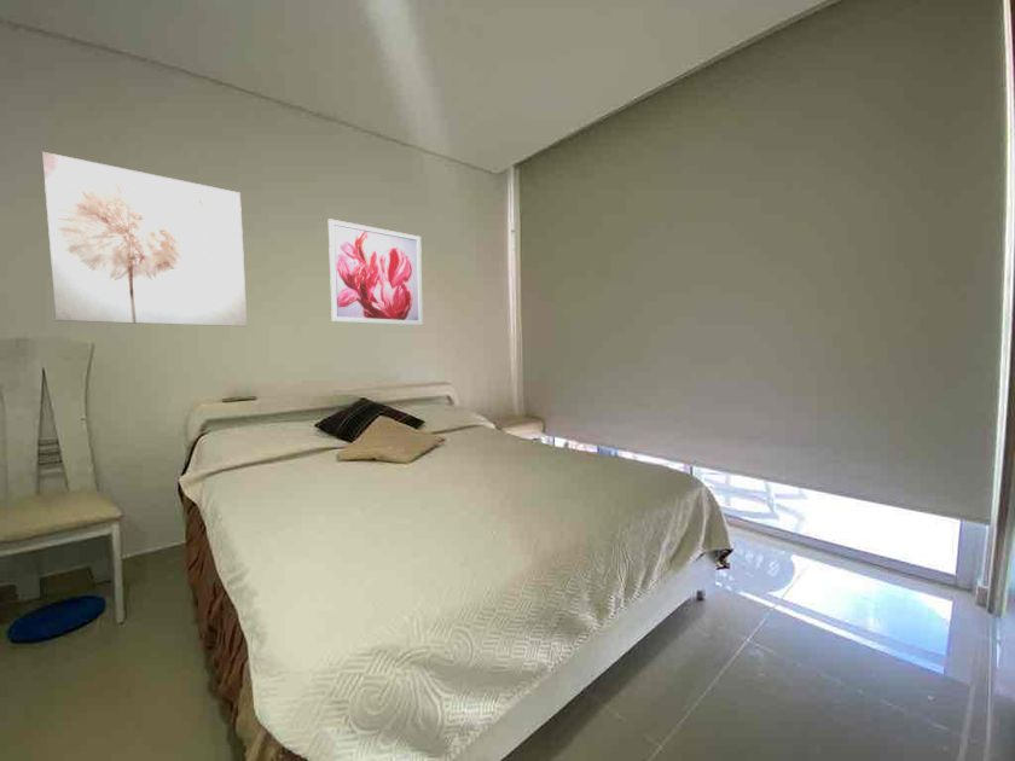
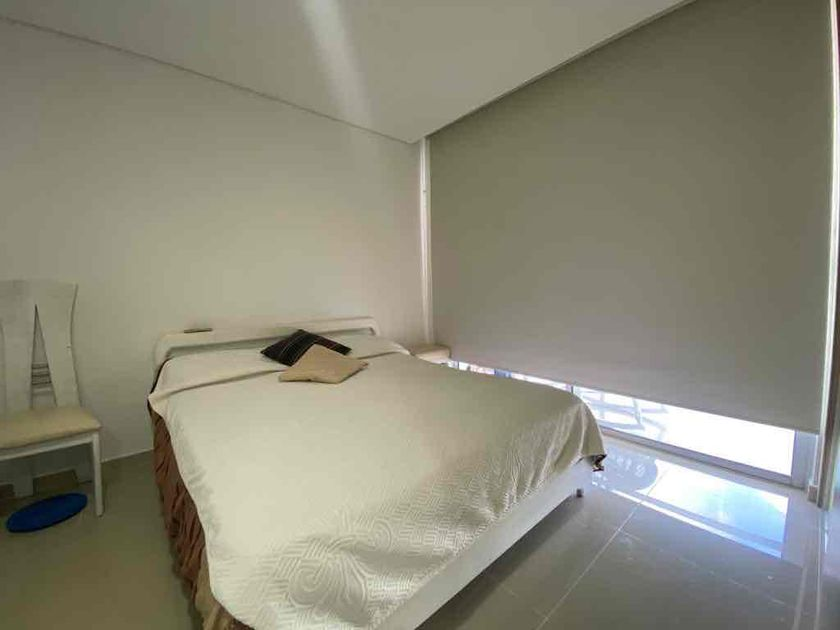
- wall art [327,217,424,326]
- wall art [41,151,248,327]
